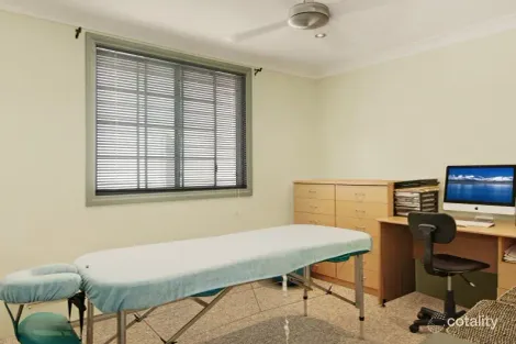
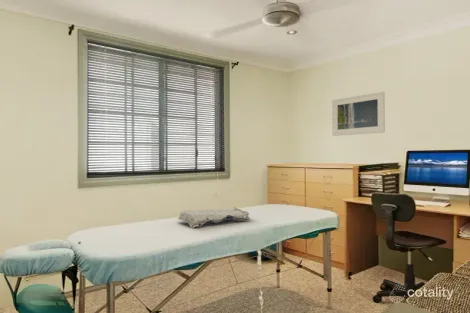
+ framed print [331,91,386,137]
+ stone plaque [177,206,251,229]
